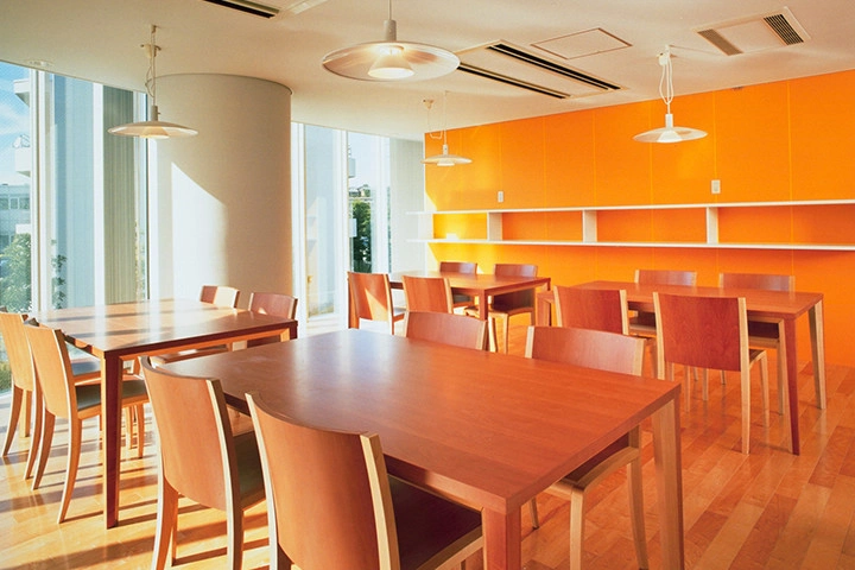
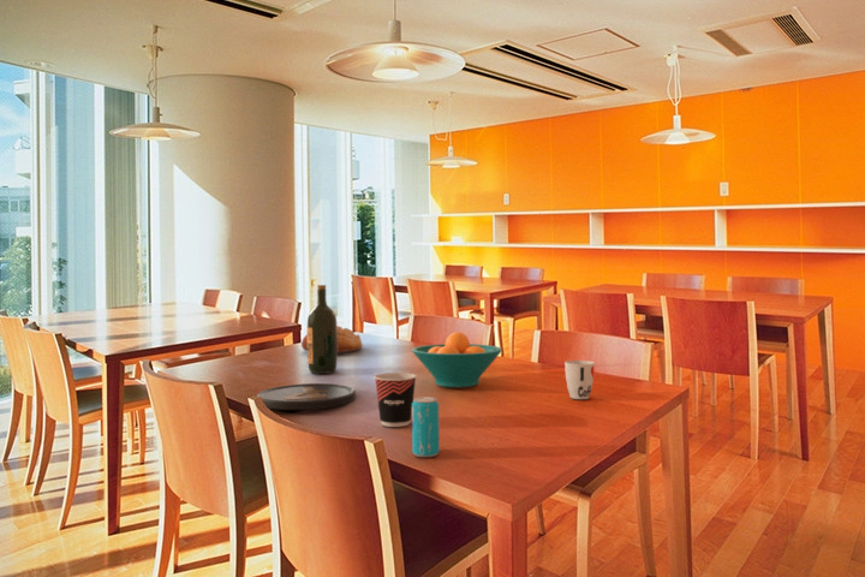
+ bread [300,325,364,353]
+ cup [374,371,418,428]
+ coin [256,382,357,411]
+ cup [563,359,596,400]
+ fruit bowl [411,331,503,388]
+ beverage can [411,395,441,458]
+ wine bottle [306,284,339,375]
